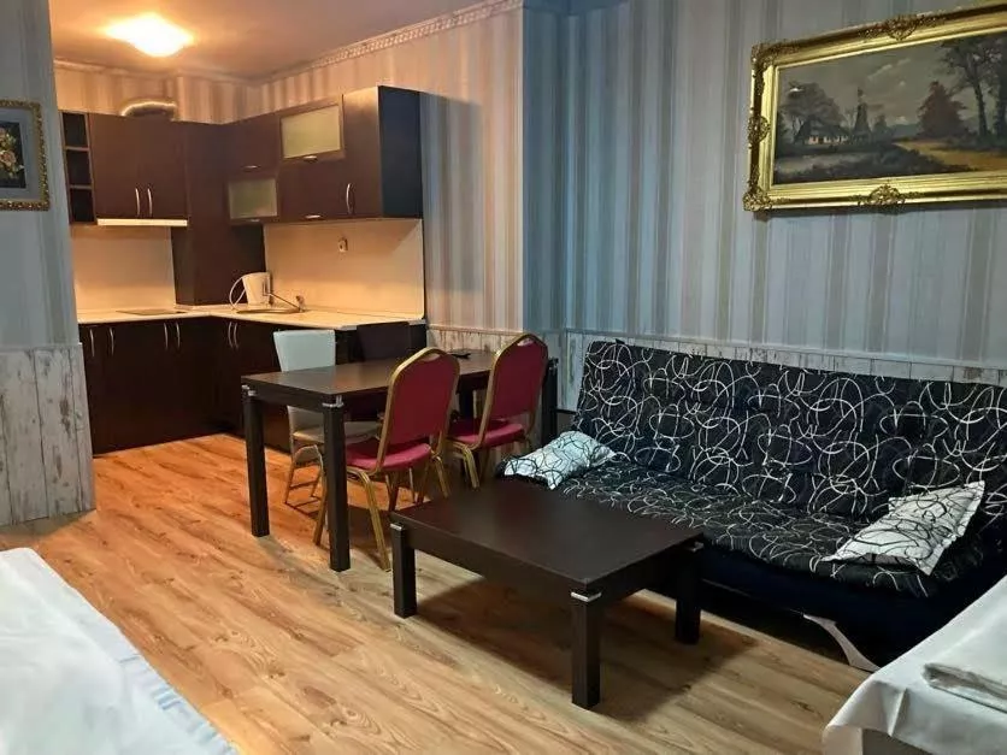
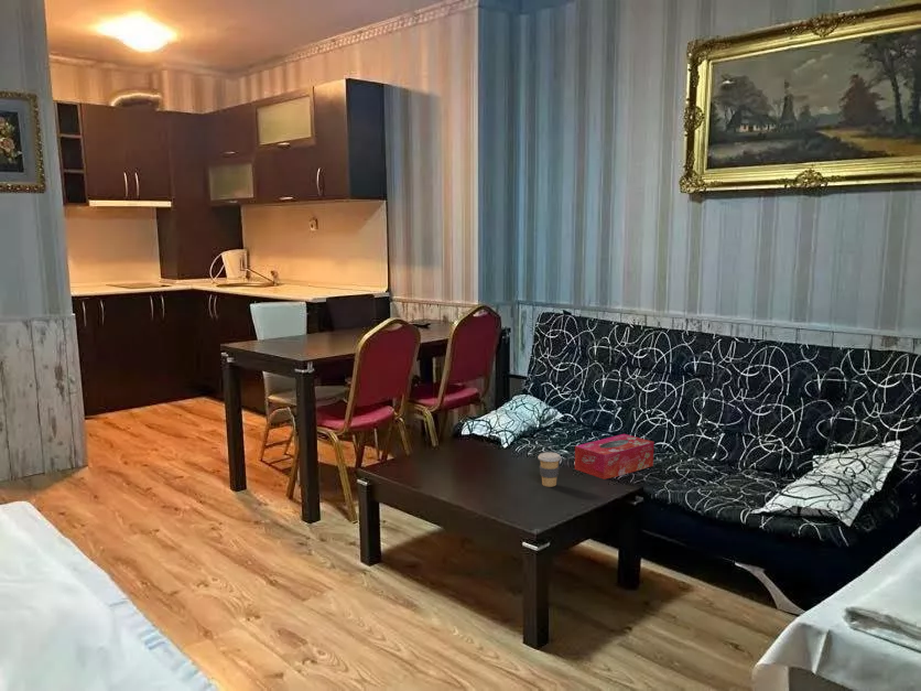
+ coffee cup [538,451,562,488]
+ tissue box [574,433,655,481]
